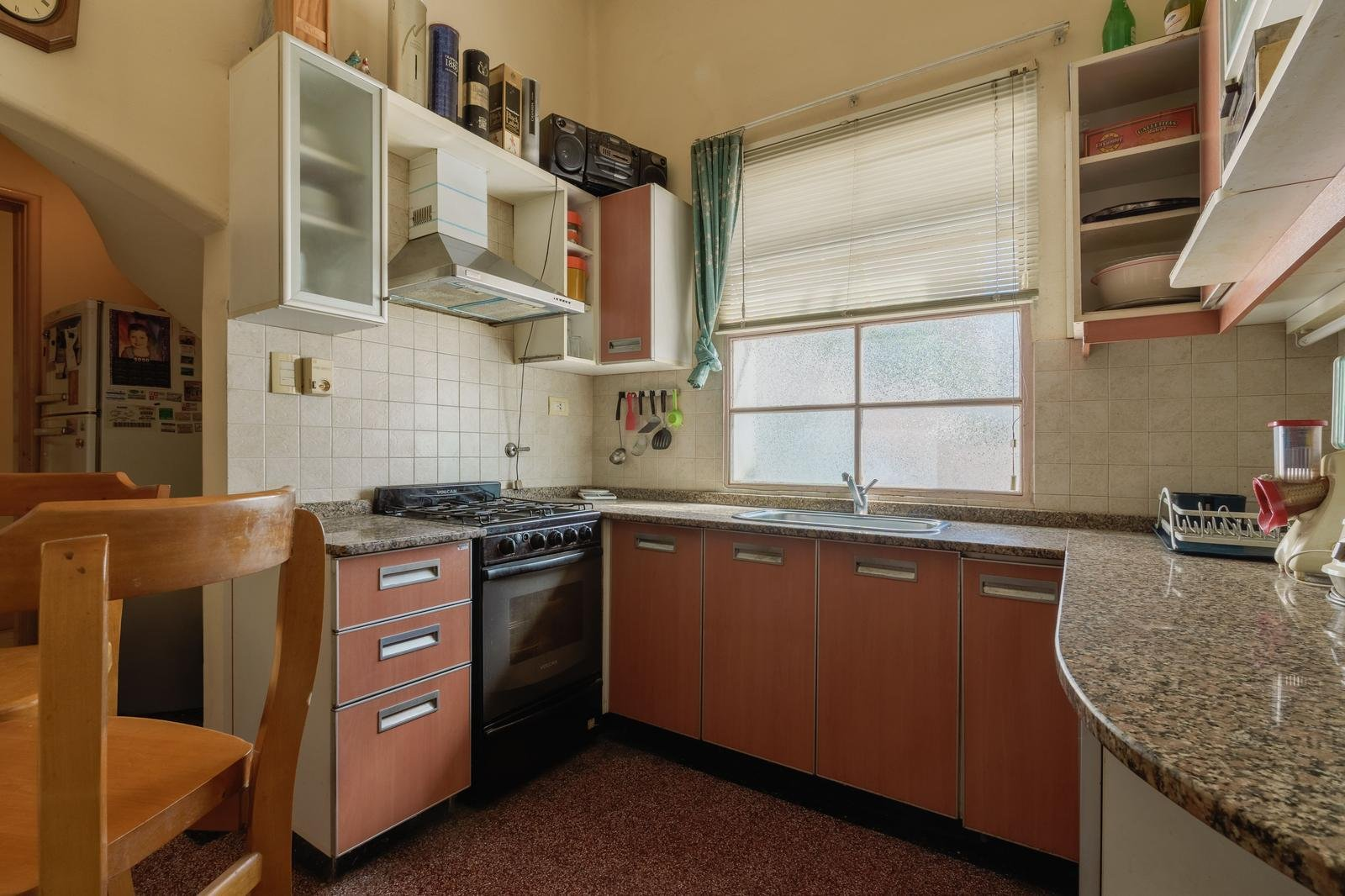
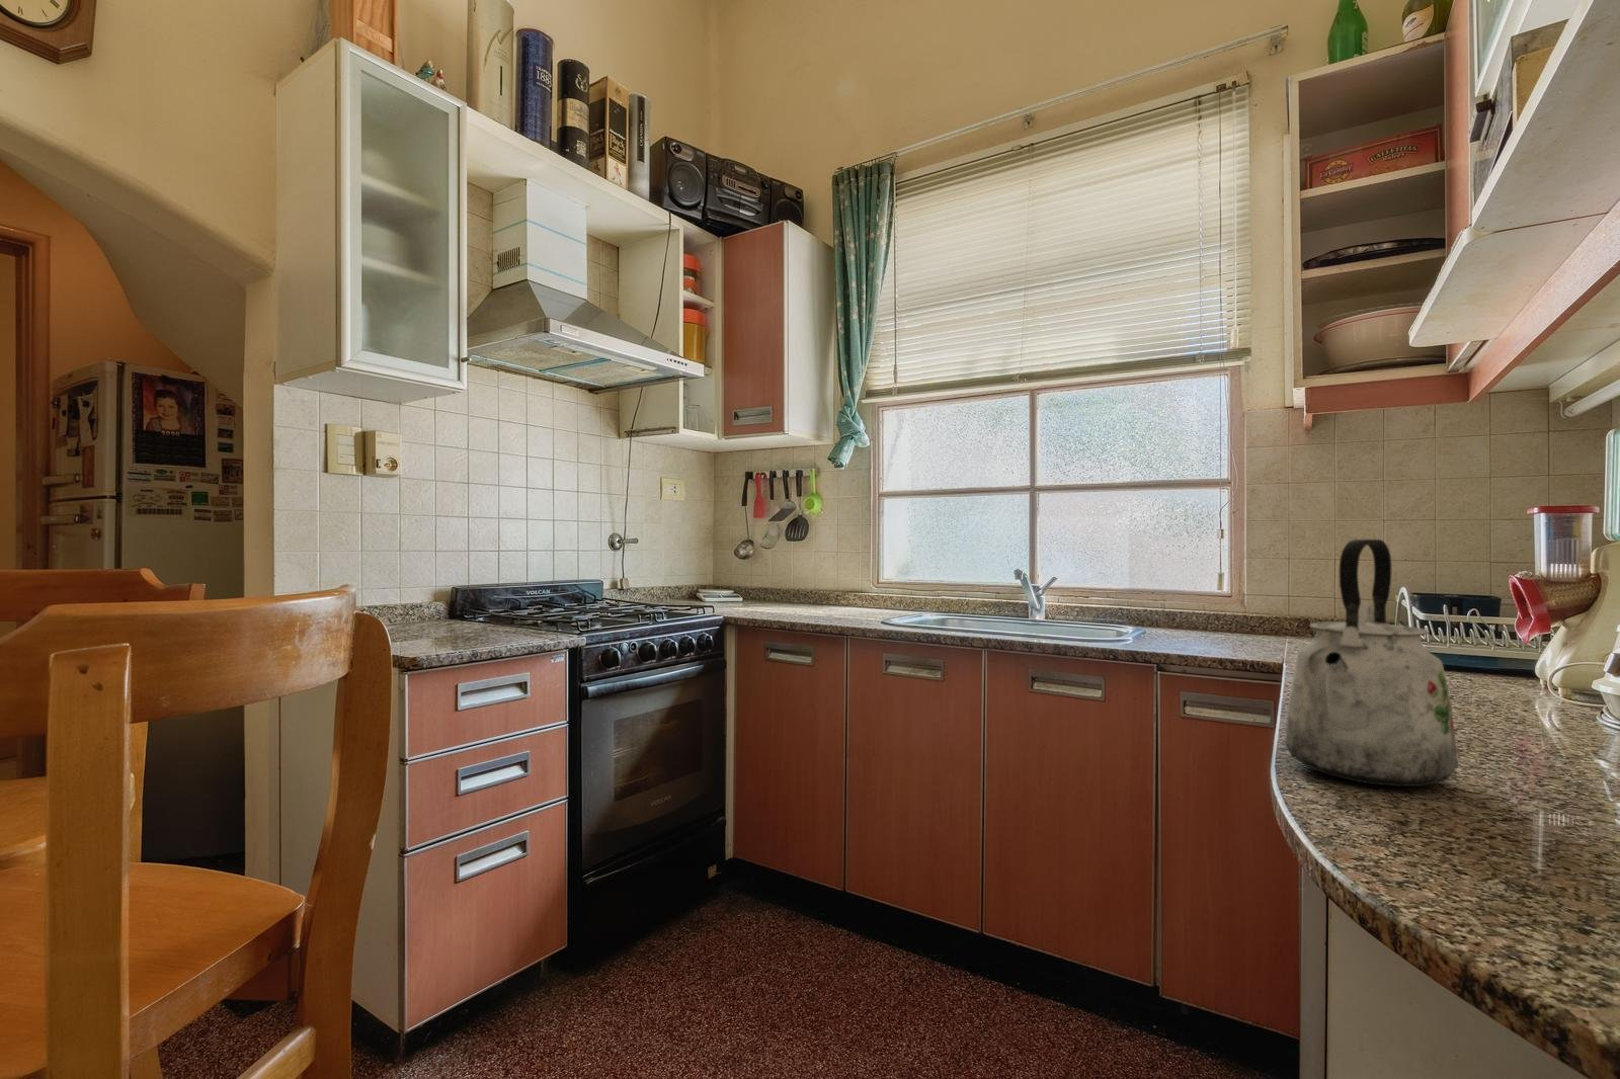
+ kettle [1284,538,1459,788]
